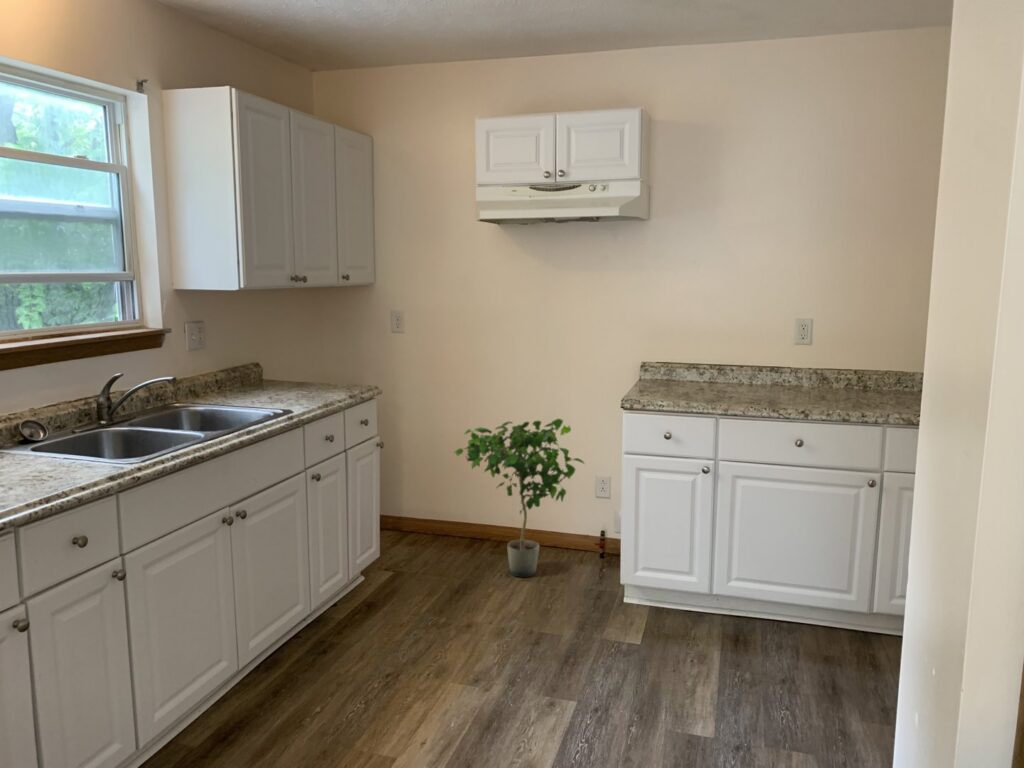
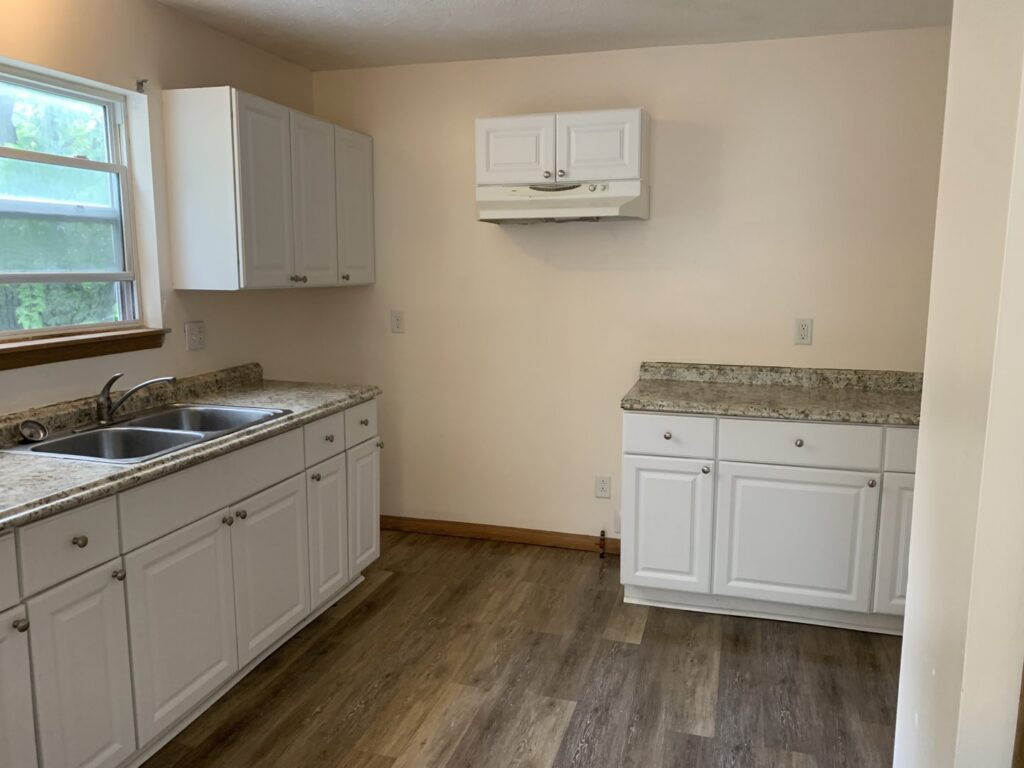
- potted plant [453,418,586,578]
